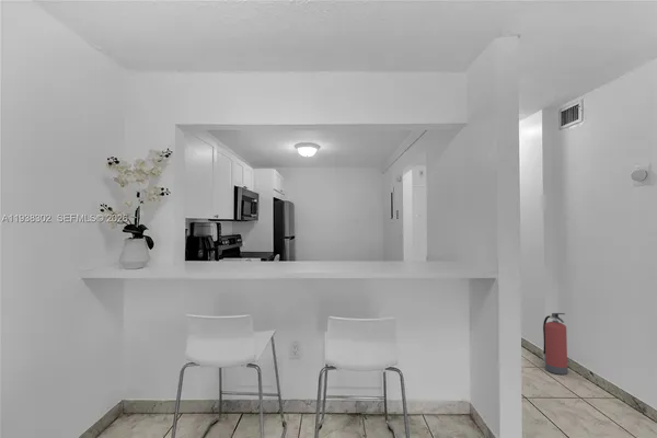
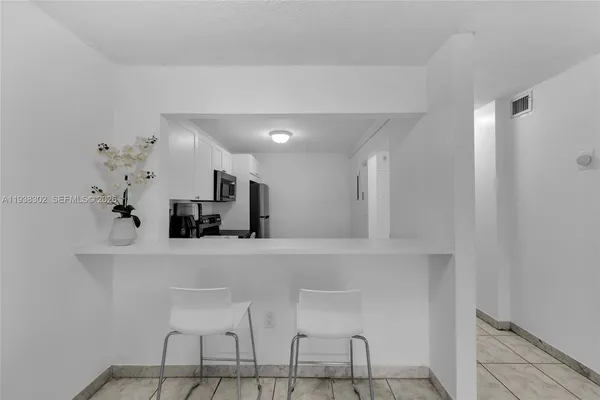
- fire extinguisher [541,312,569,376]
